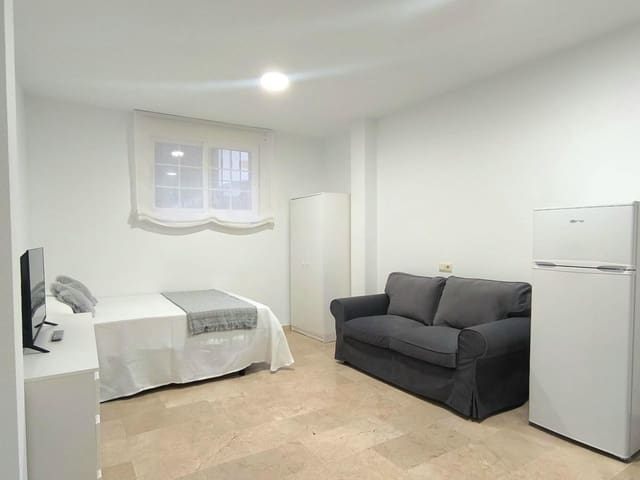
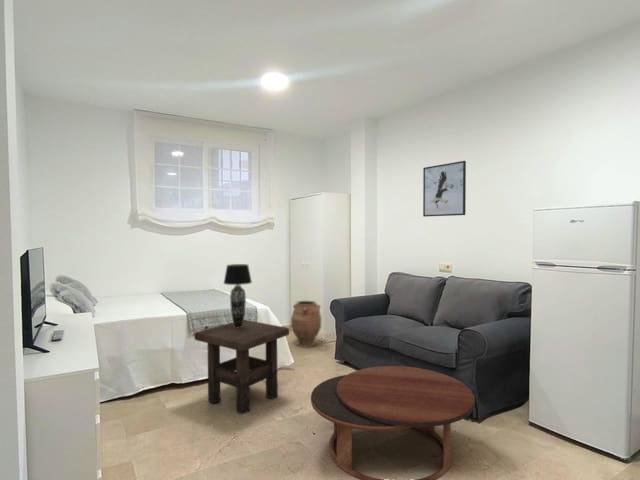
+ side table [193,319,290,415]
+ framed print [422,160,467,218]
+ coffee table [310,365,476,480]
+ table lamp [222,263,253,328]
+ vase [290,300,322,349]
